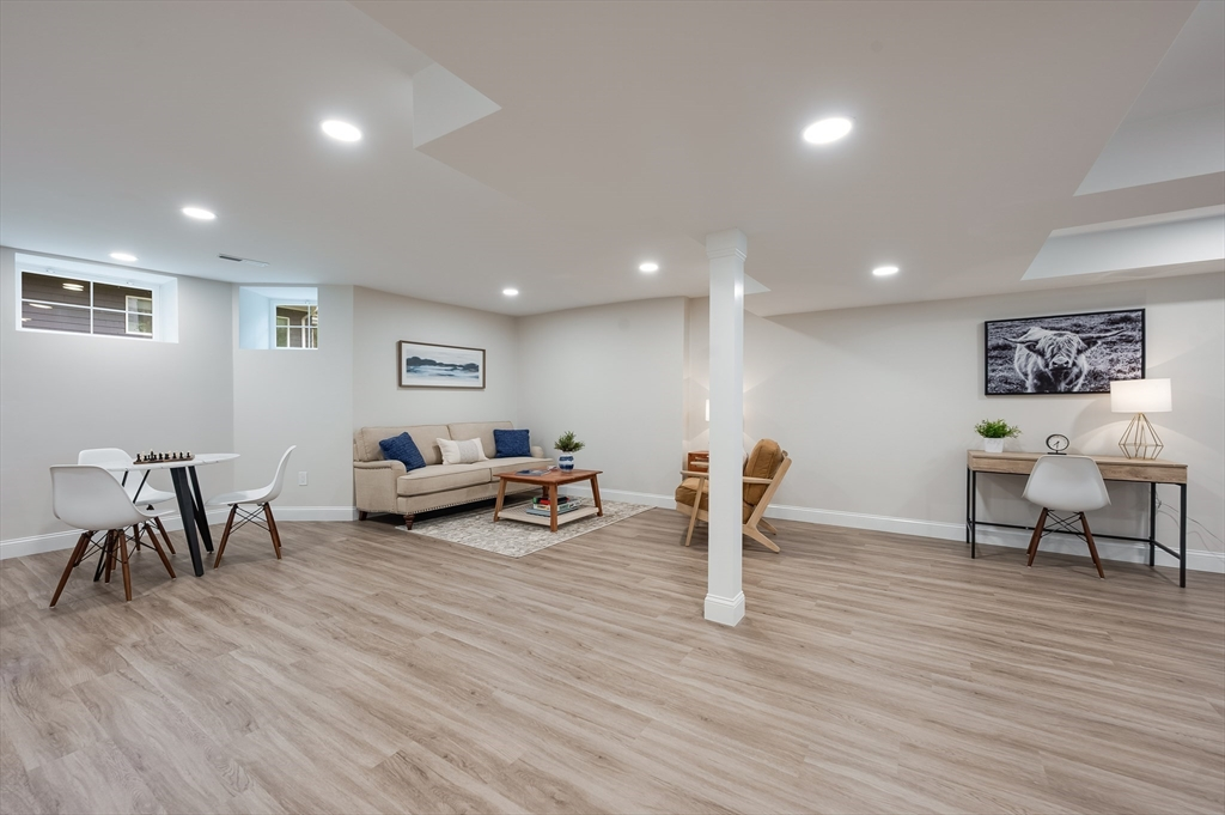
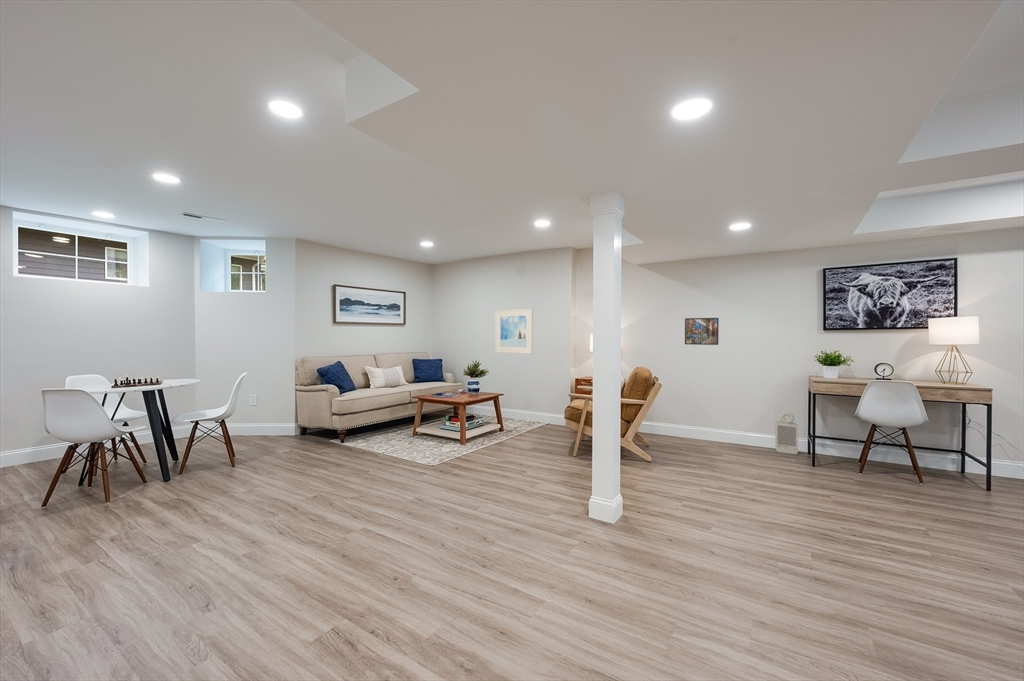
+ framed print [494,308,534,355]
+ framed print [684,317,720,346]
+ air purifier [774,410,799,455]
